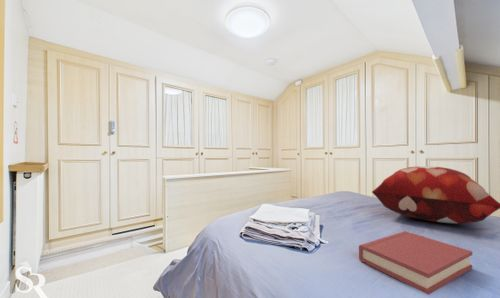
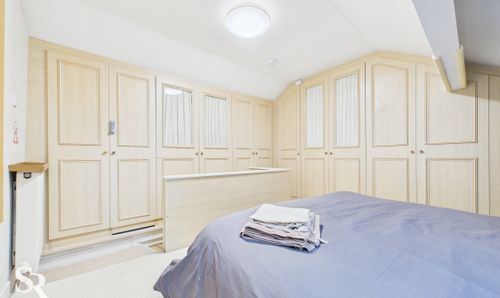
- hardback book [358,230,473,296]
- decorative pillow [371,165,500,224]
